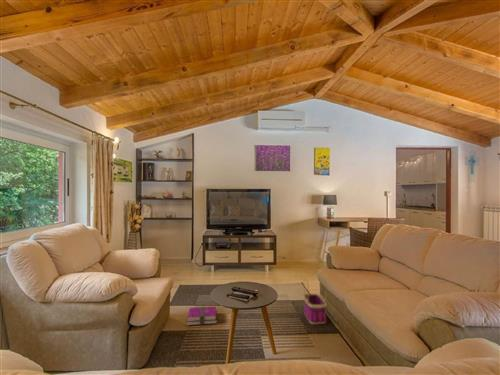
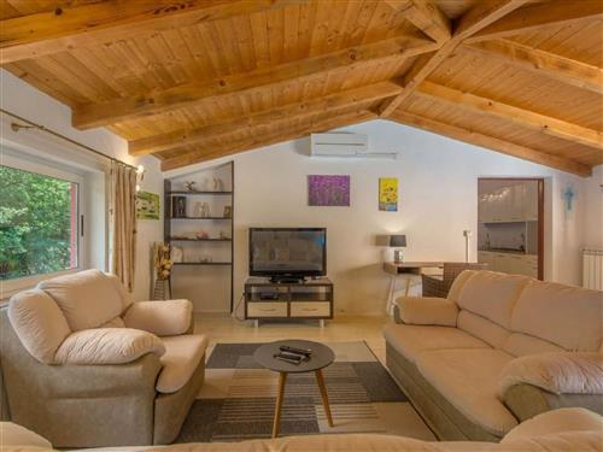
- hardback book [186,306,218,326]
- basket [302,276,328,325]
